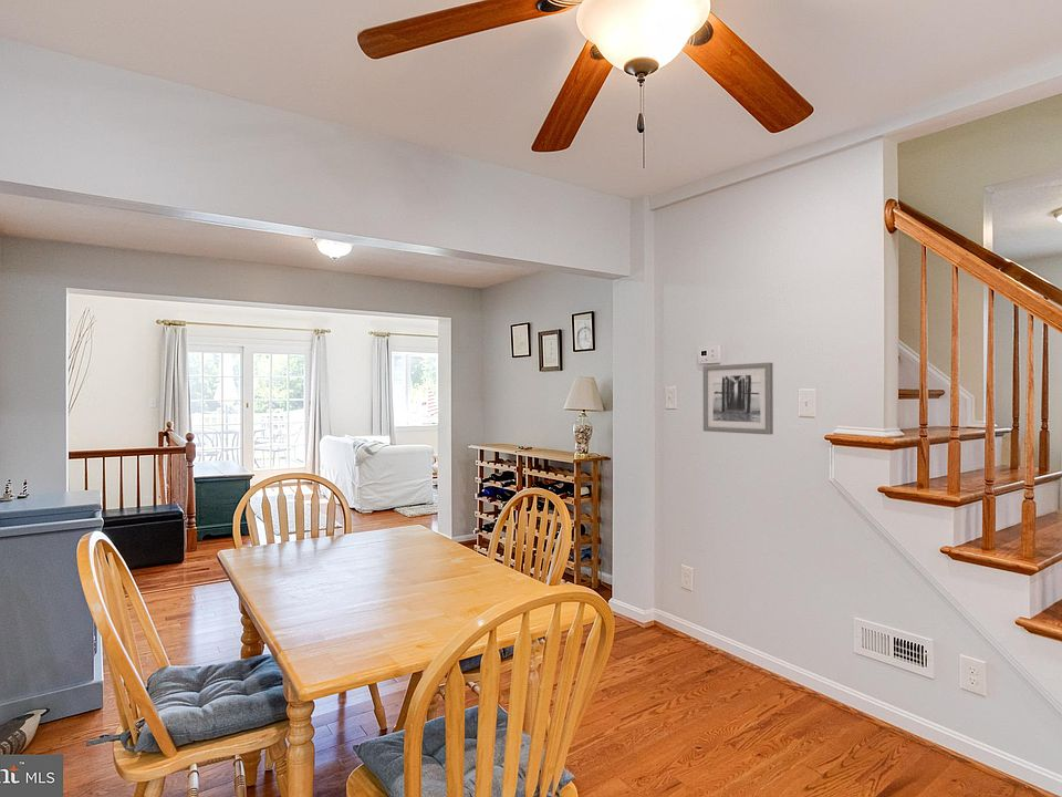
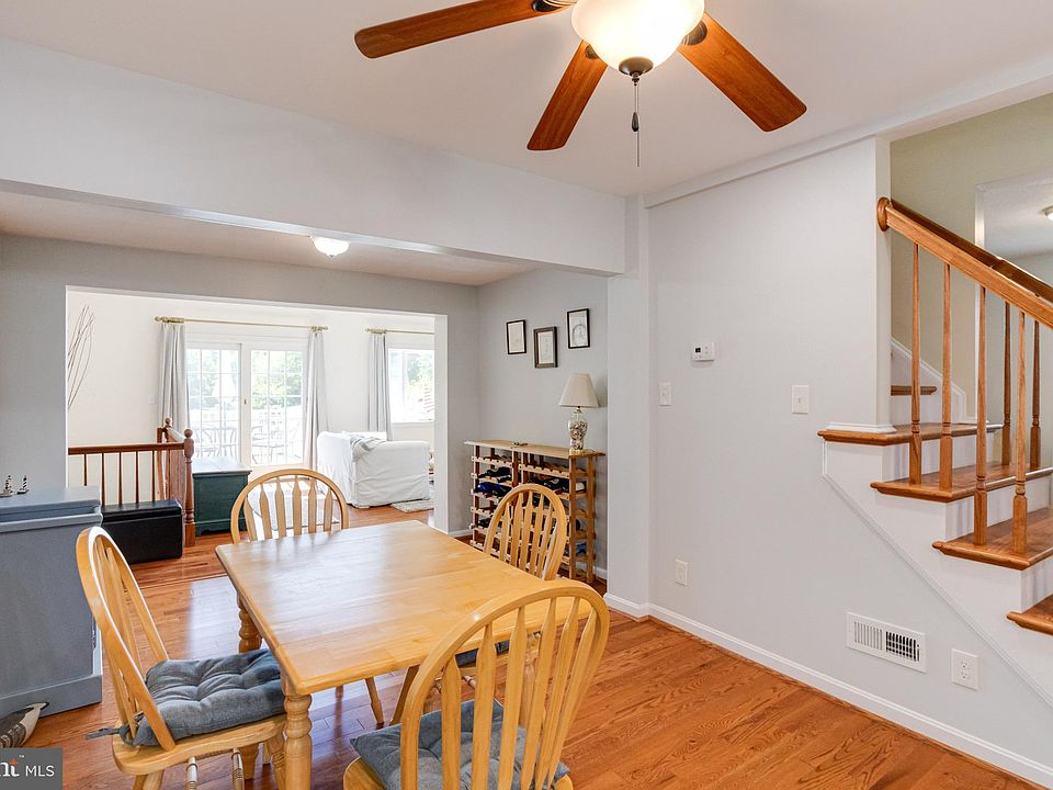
- wall art [702,362,774,436]
